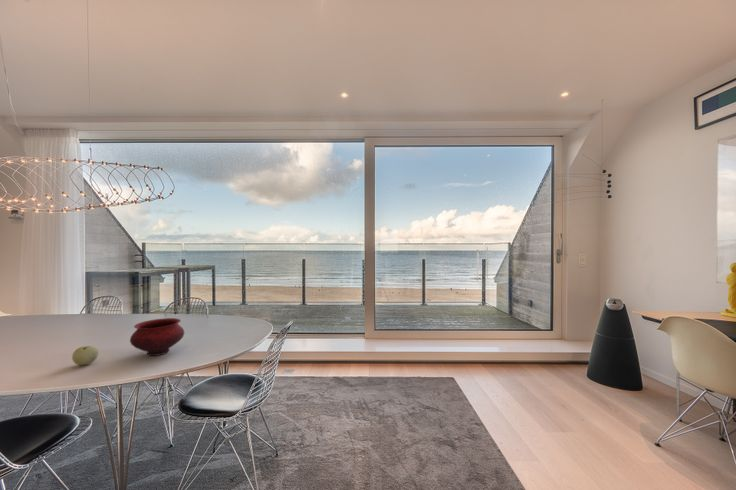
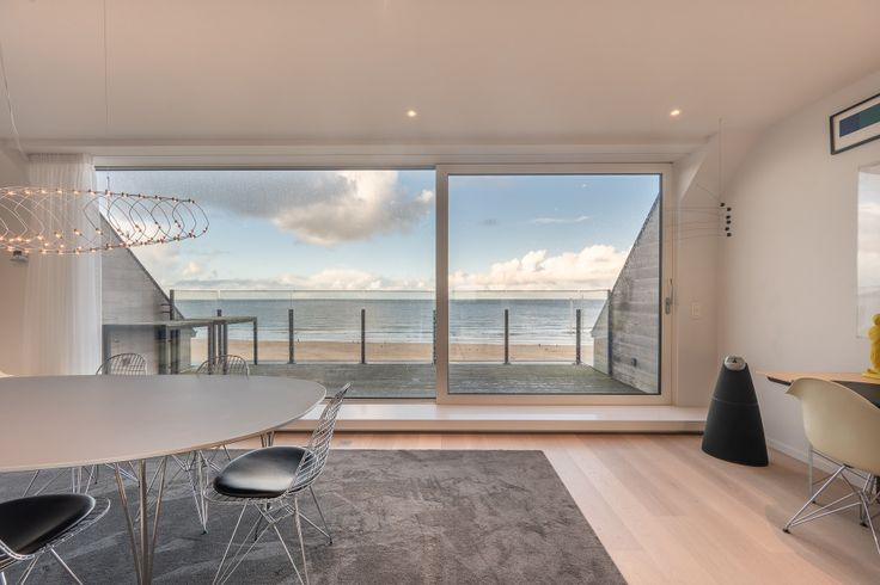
- apple [71,345,100,366]
- bowl [129,317,185,357]
